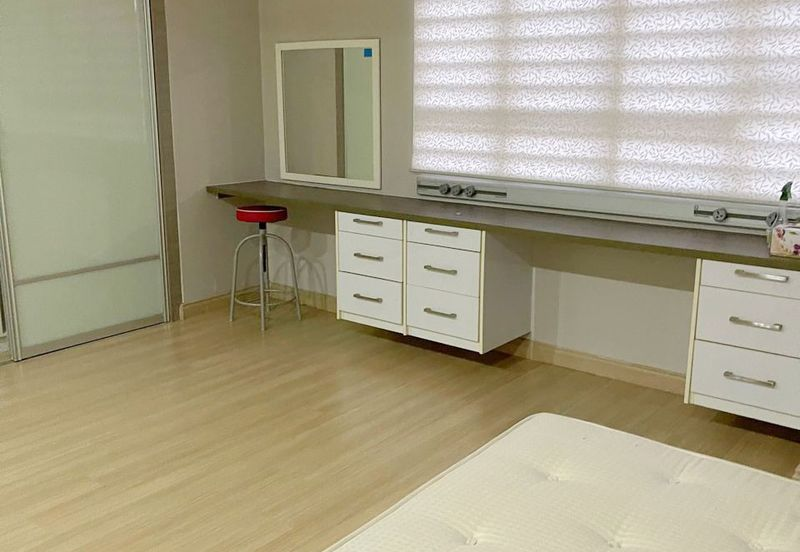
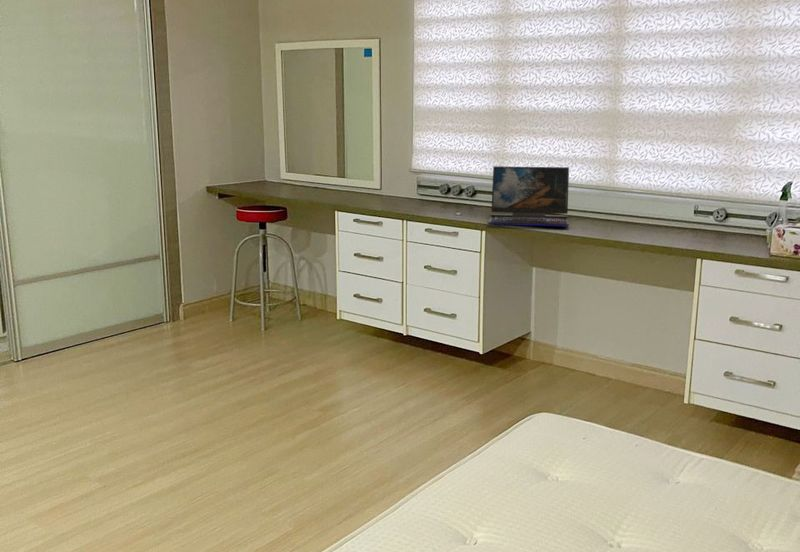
+ laptop [487,165,570,228]
